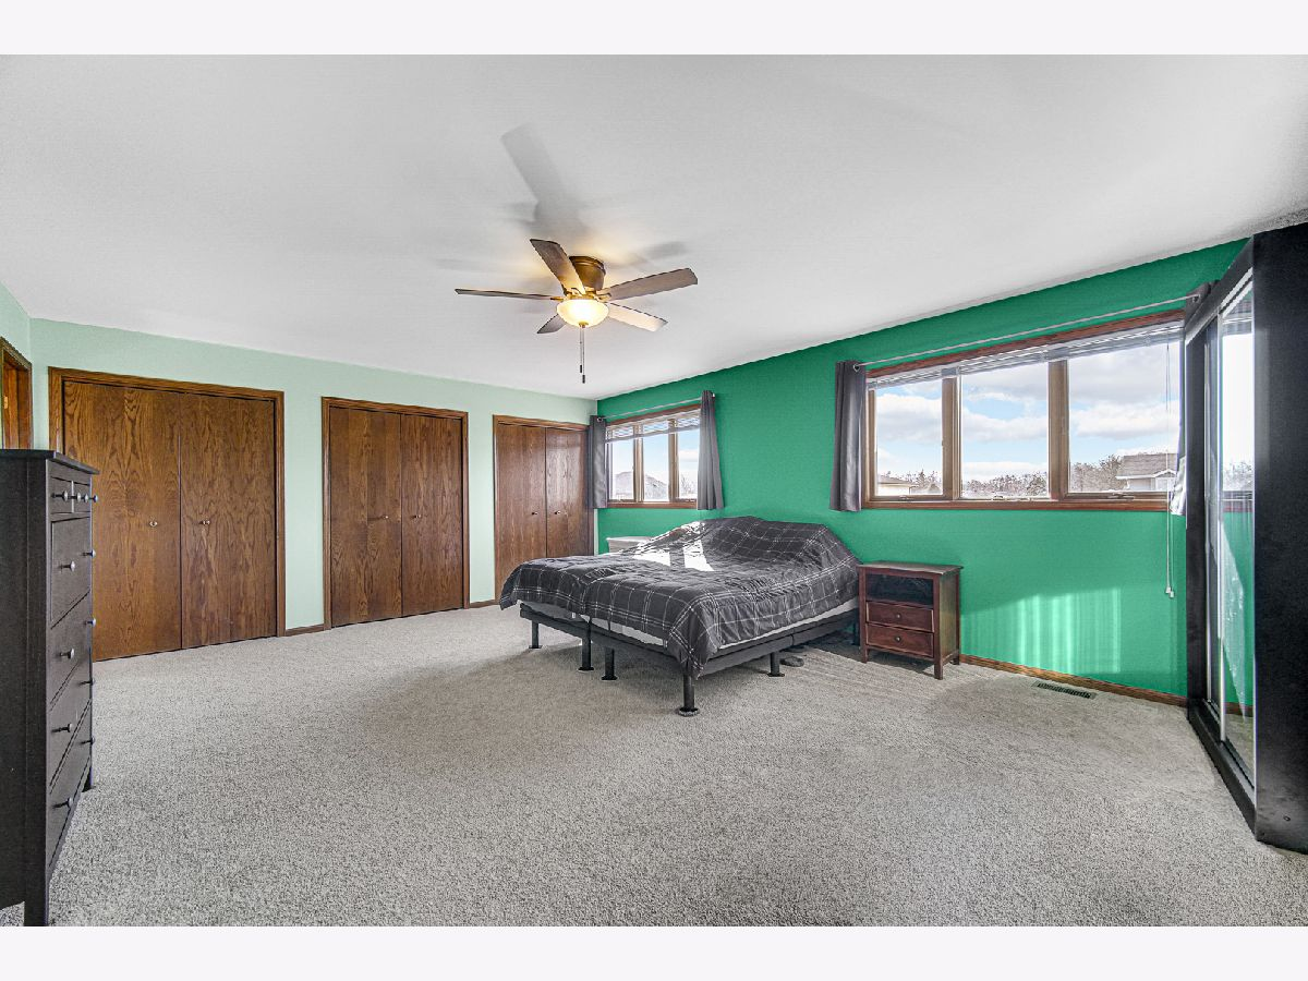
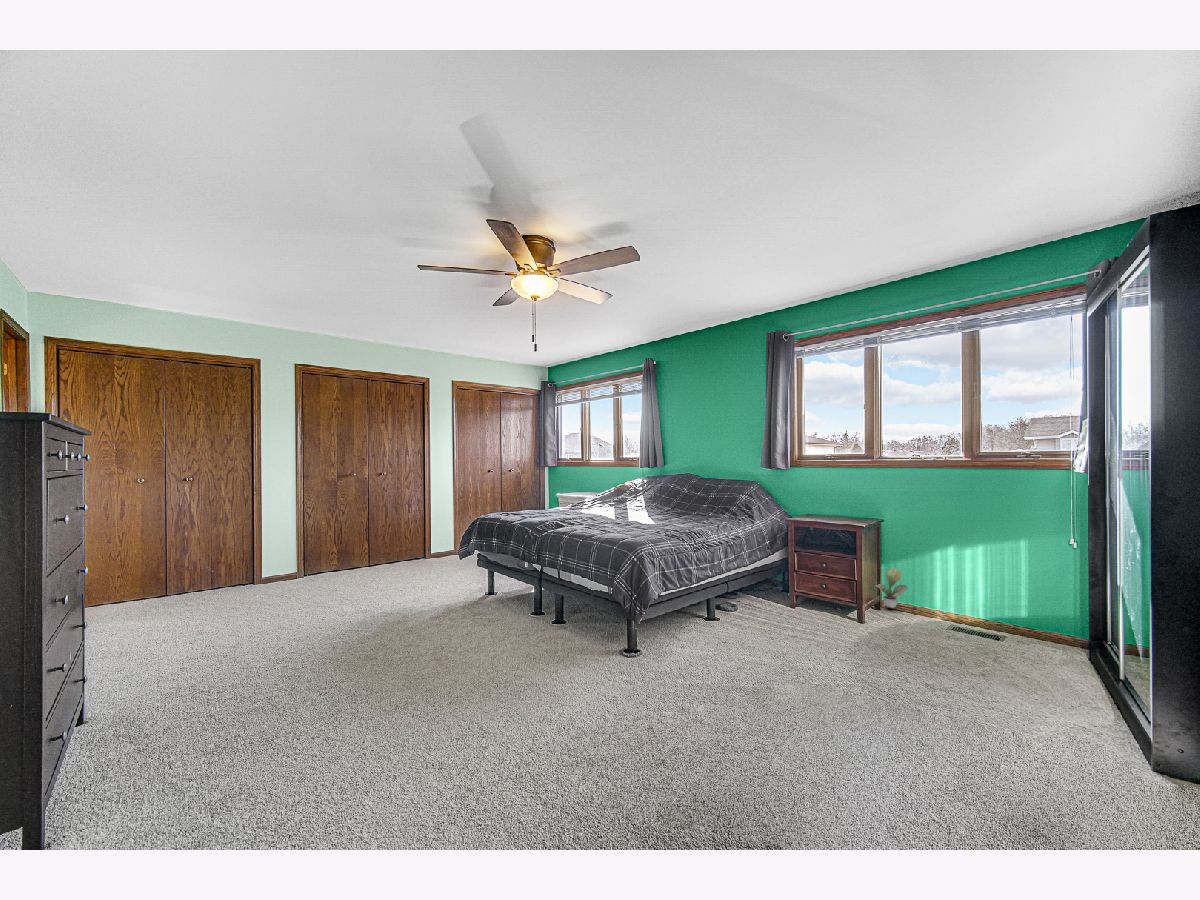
+ potted plant [874,567,908,610]
